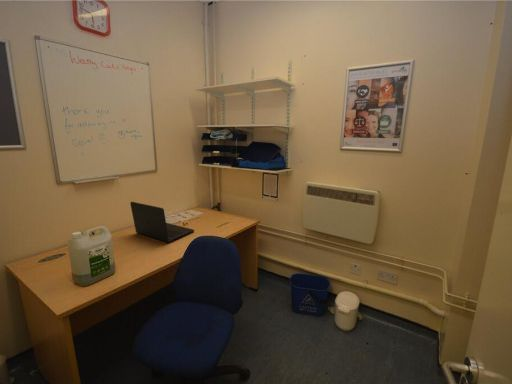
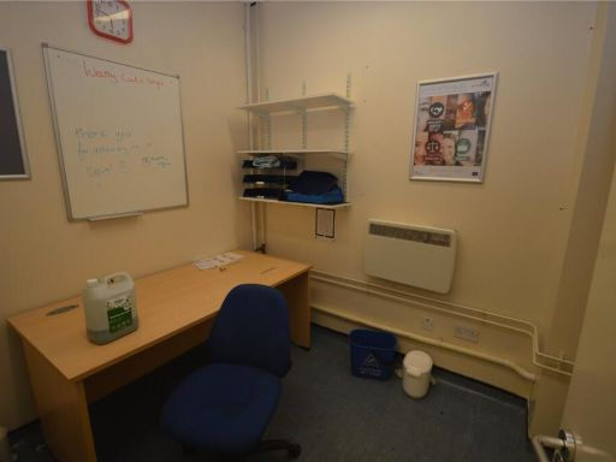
- laptop [129,201,195,243]
